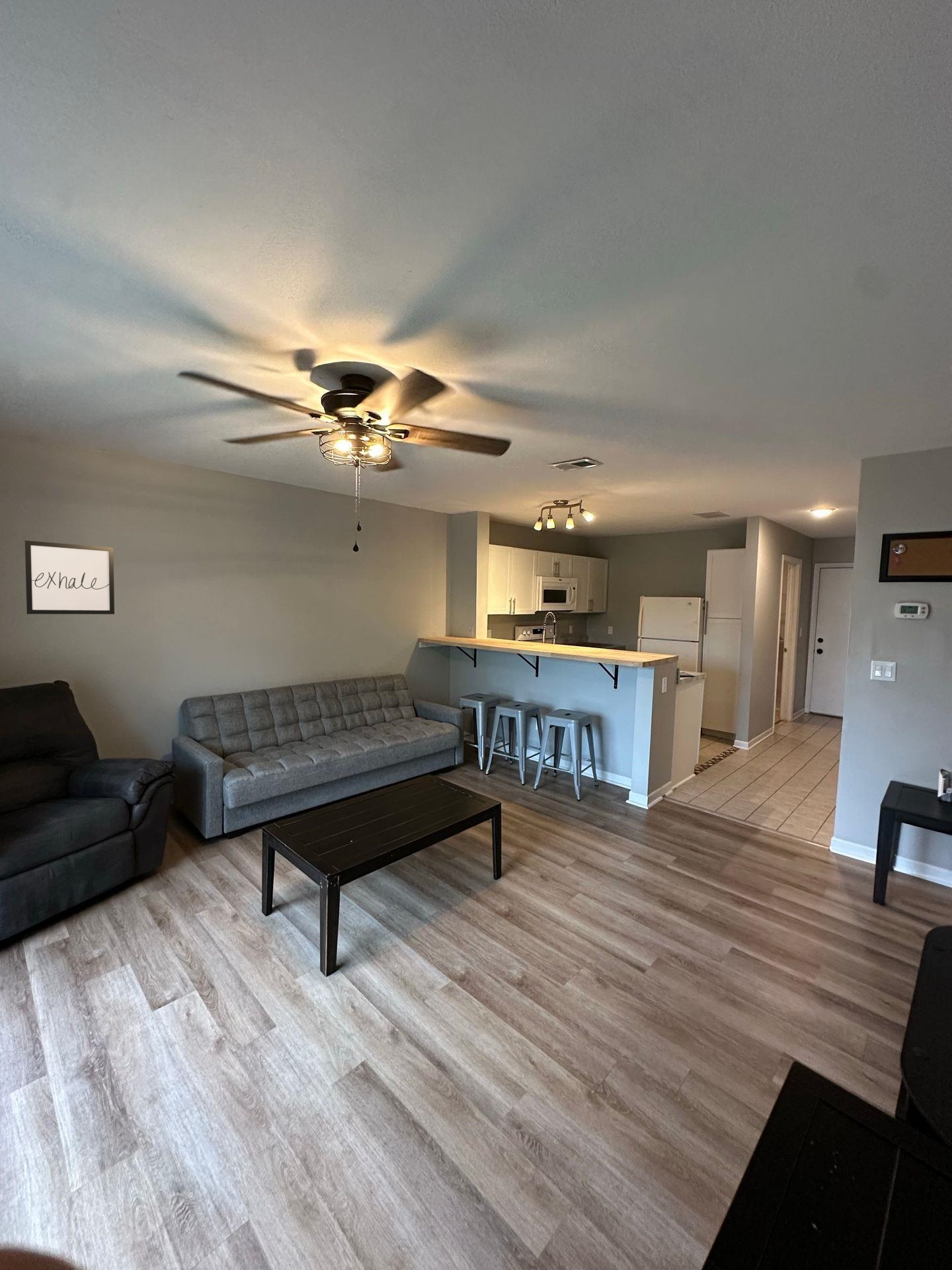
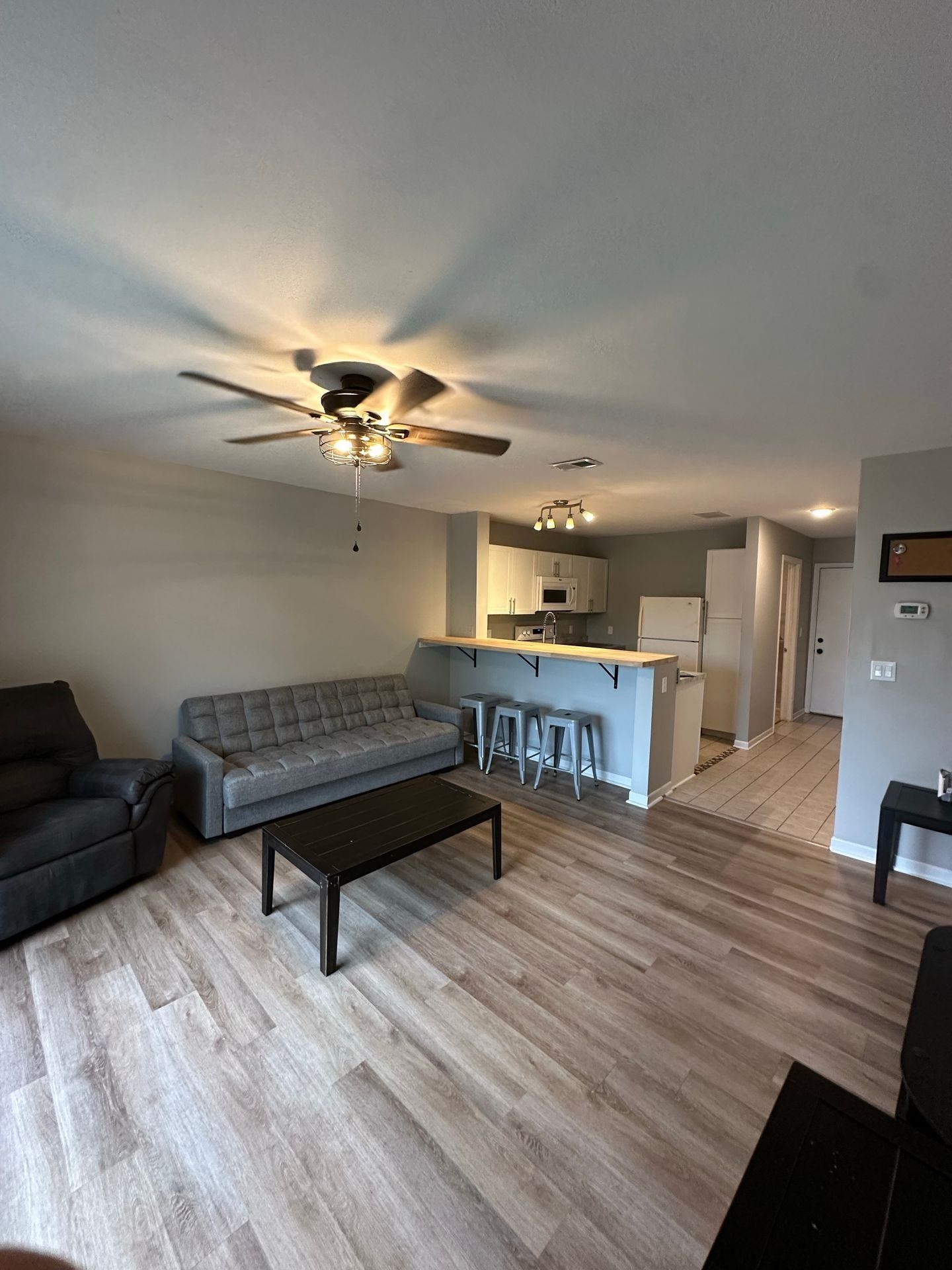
- wall art [24,540,115,615]
